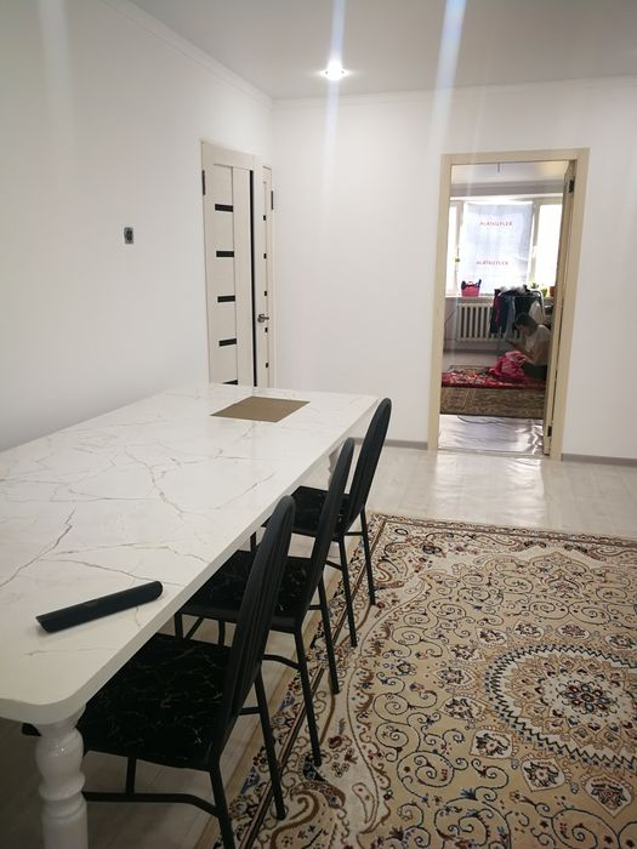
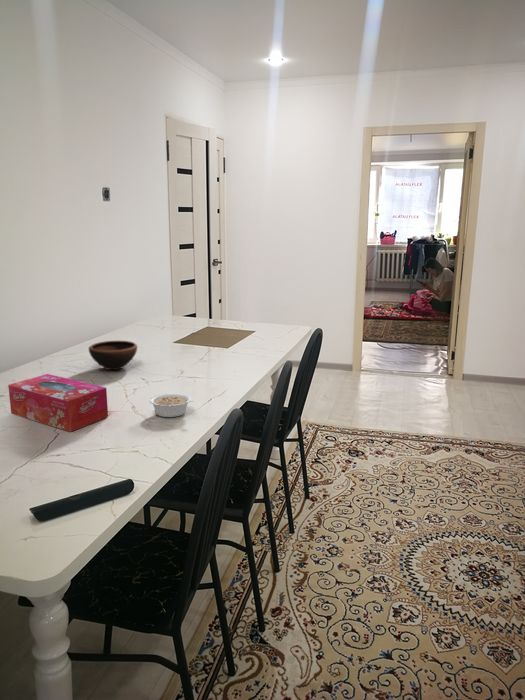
+ bowl [88,340,138,371]
+ tissue box [7,373,109,433]
+ legume [148,393,194,418]
